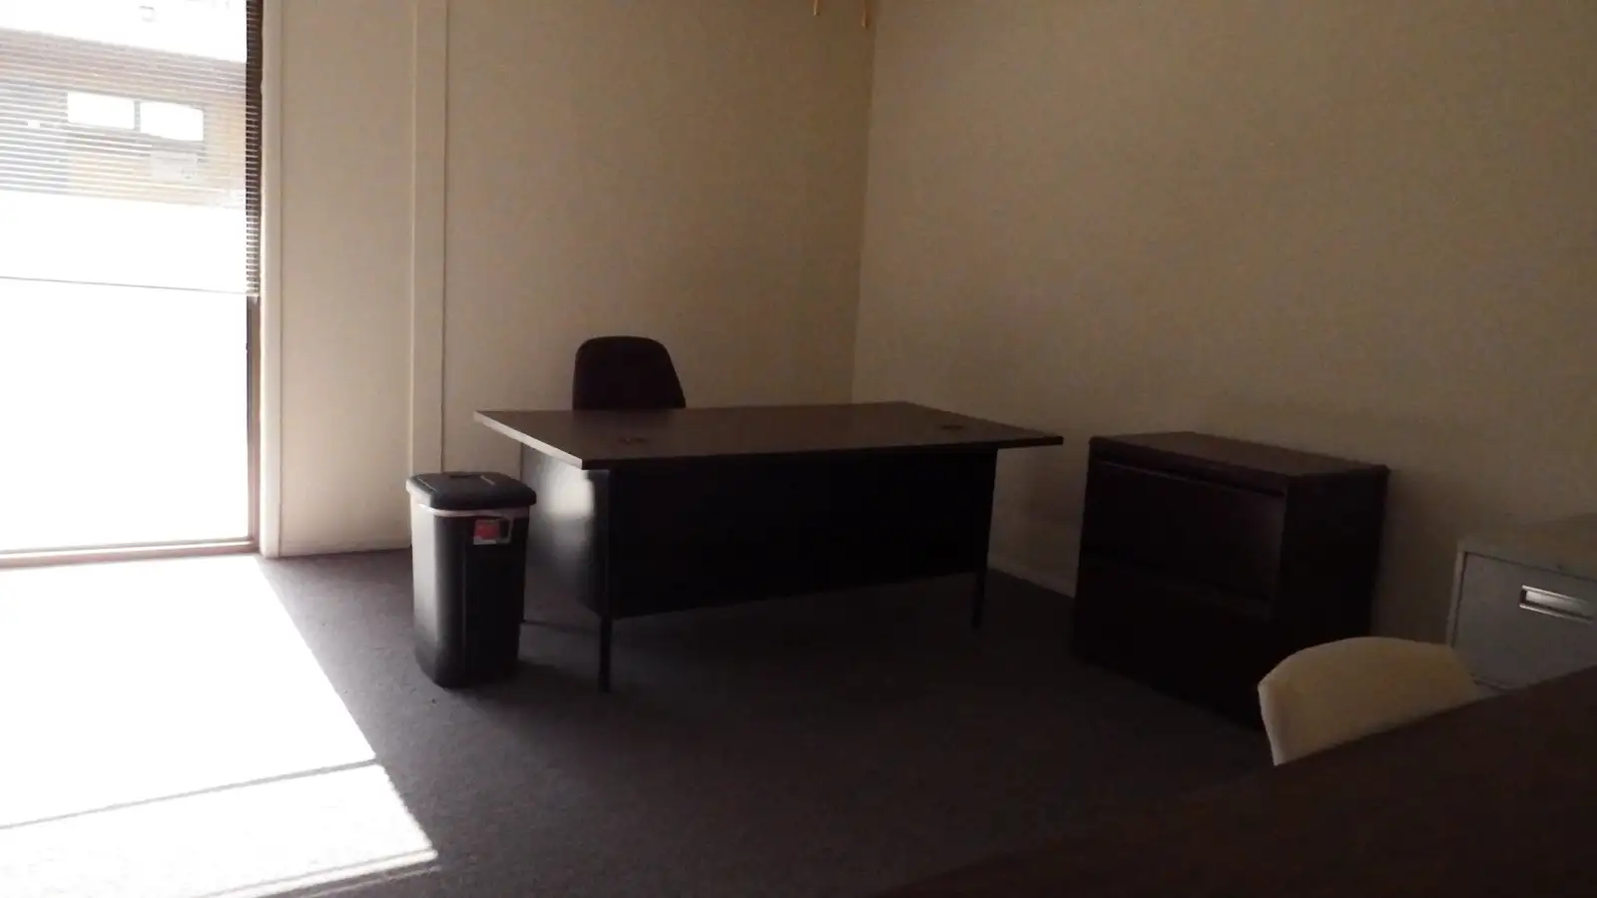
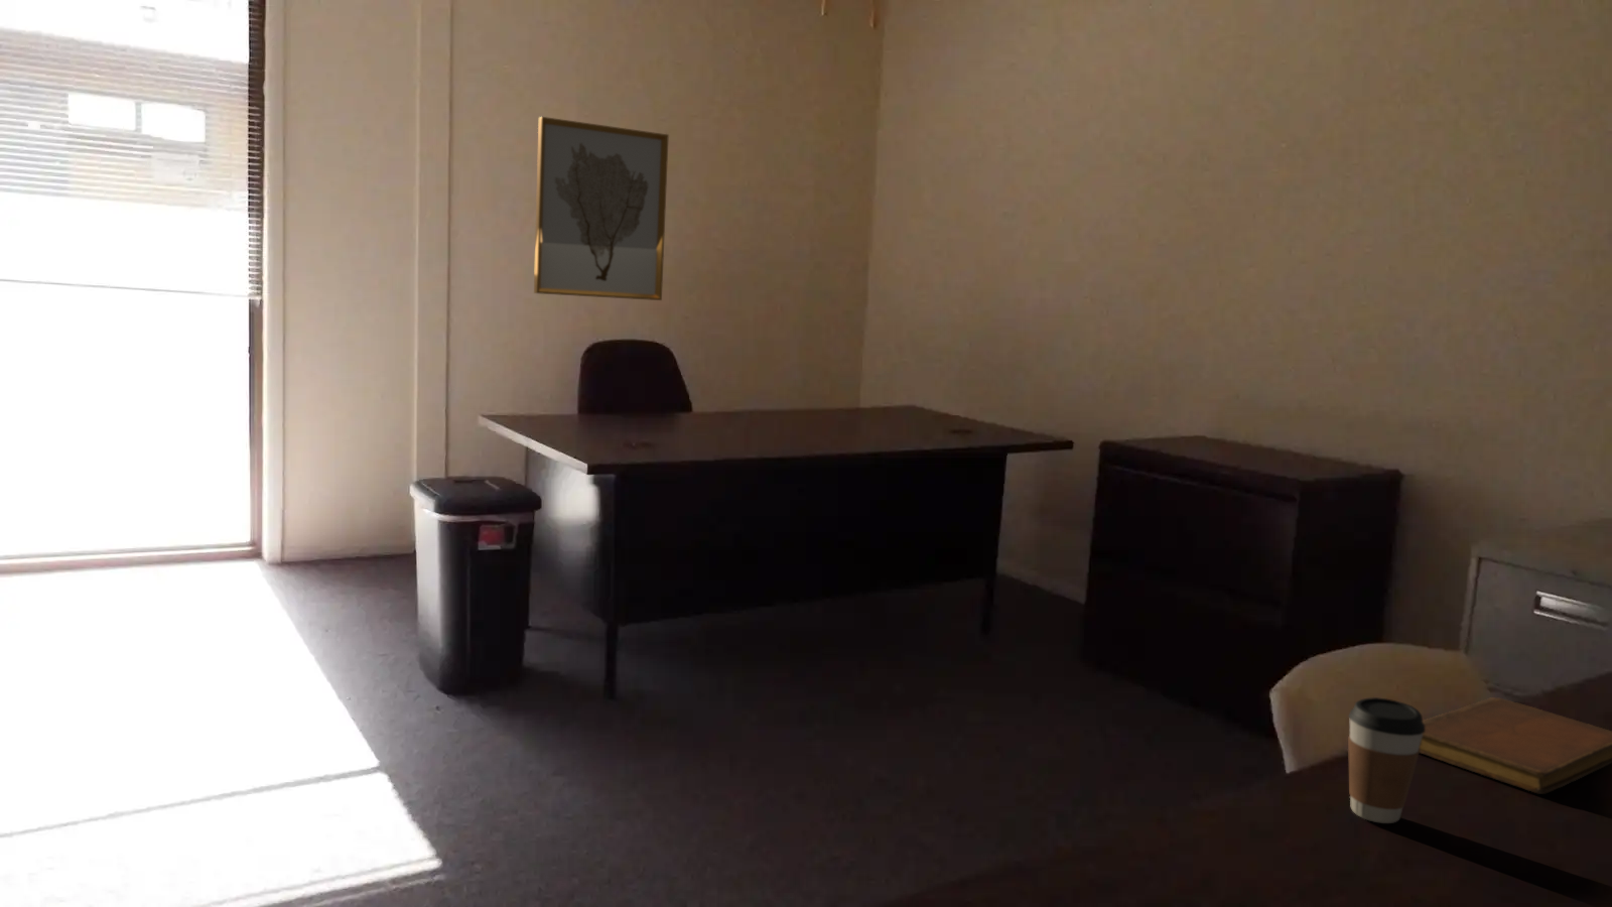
+ coffee cup [1347,697,1426,824]
+ notebook [1418,697,1612,795]
+ wall art [533,116,670,301]
